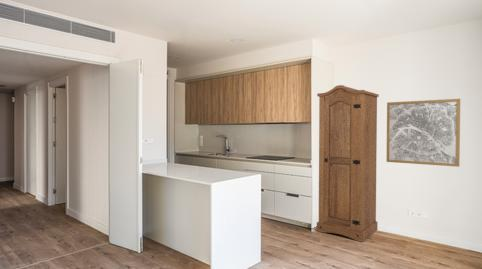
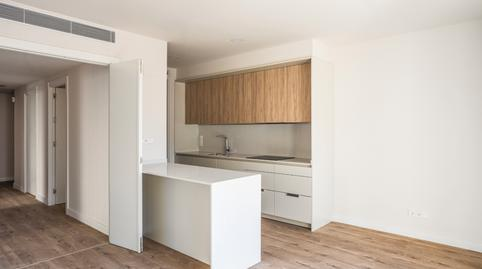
- cabinet [316,84,380,243]
- wall art [386,98,461,168]
